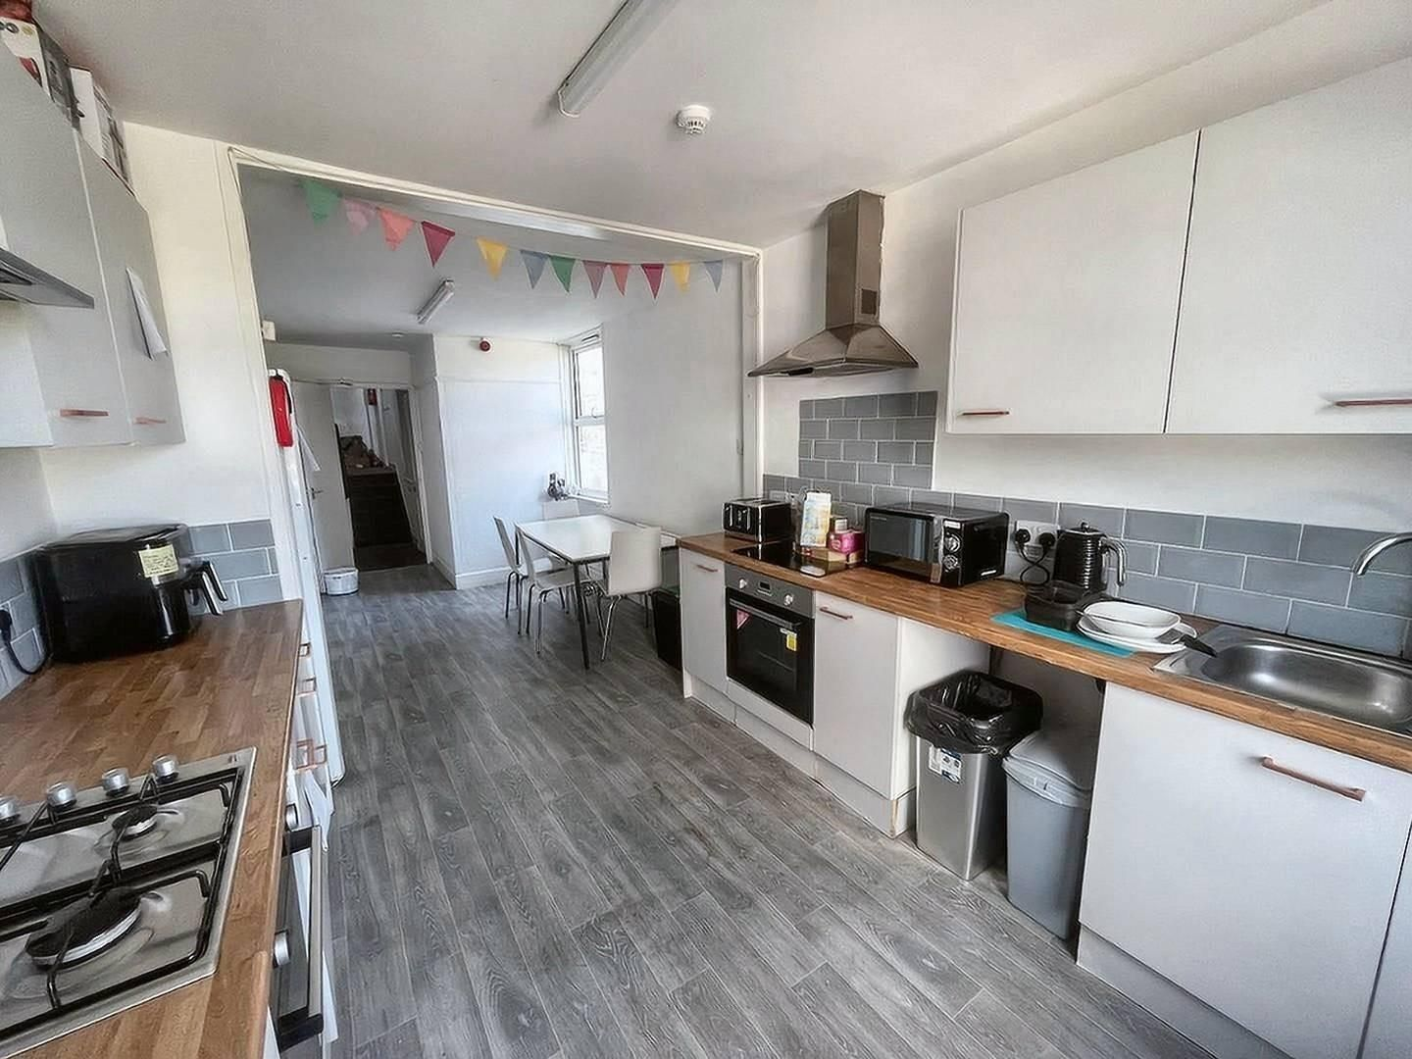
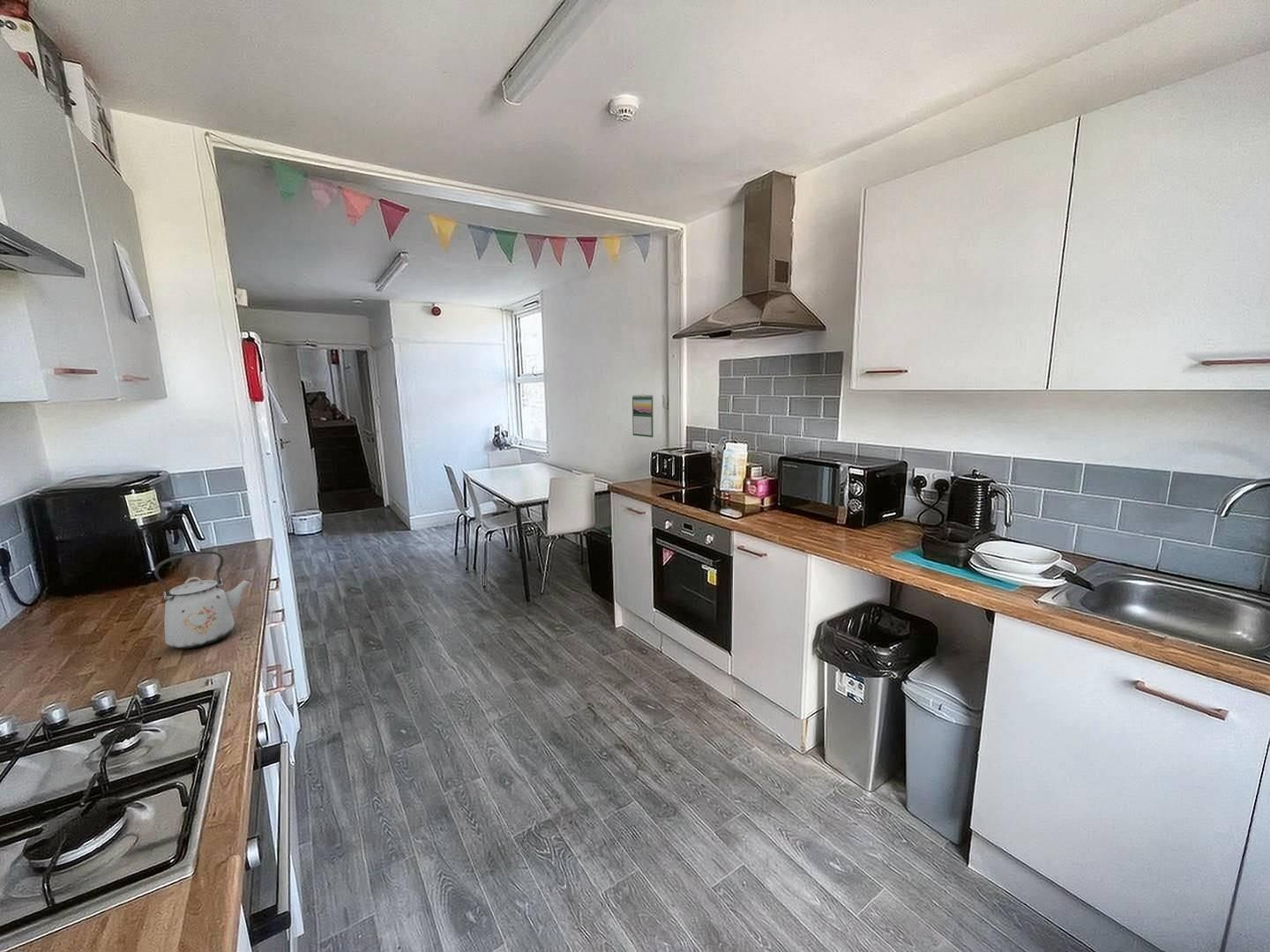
+ kettle [153,550,253,650]
+ calendar [631,393,654,438]
